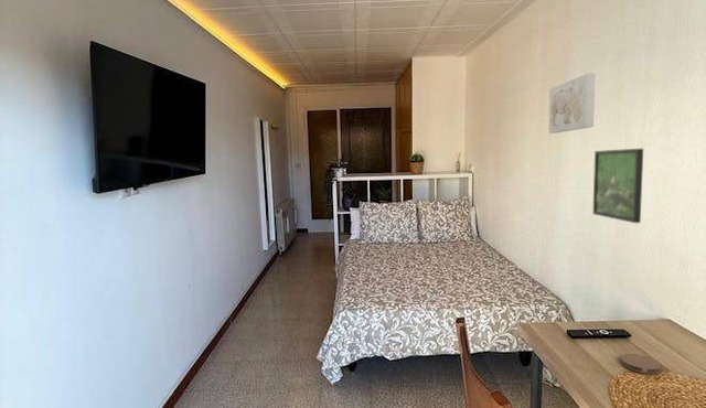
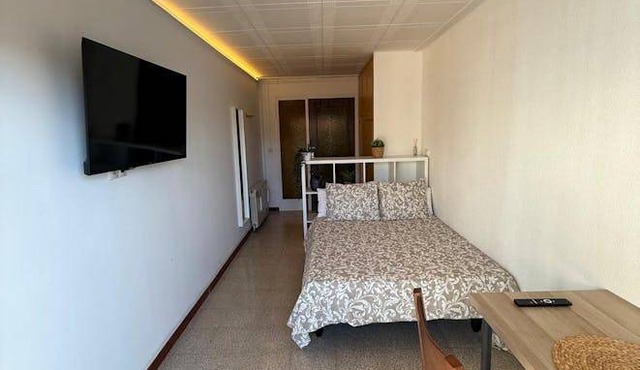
- wall art [548,73,596,135]
- coaster [620,353,662,375]
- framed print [591,148,644,224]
